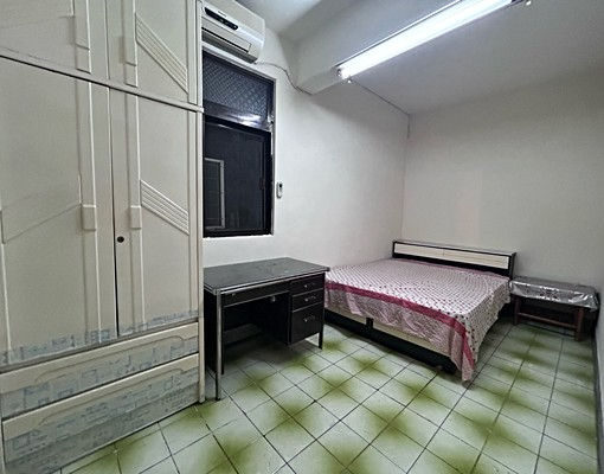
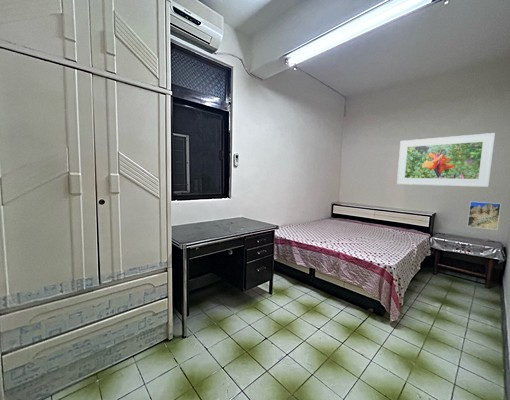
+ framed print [467,201,502,231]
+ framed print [396,132,496,188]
